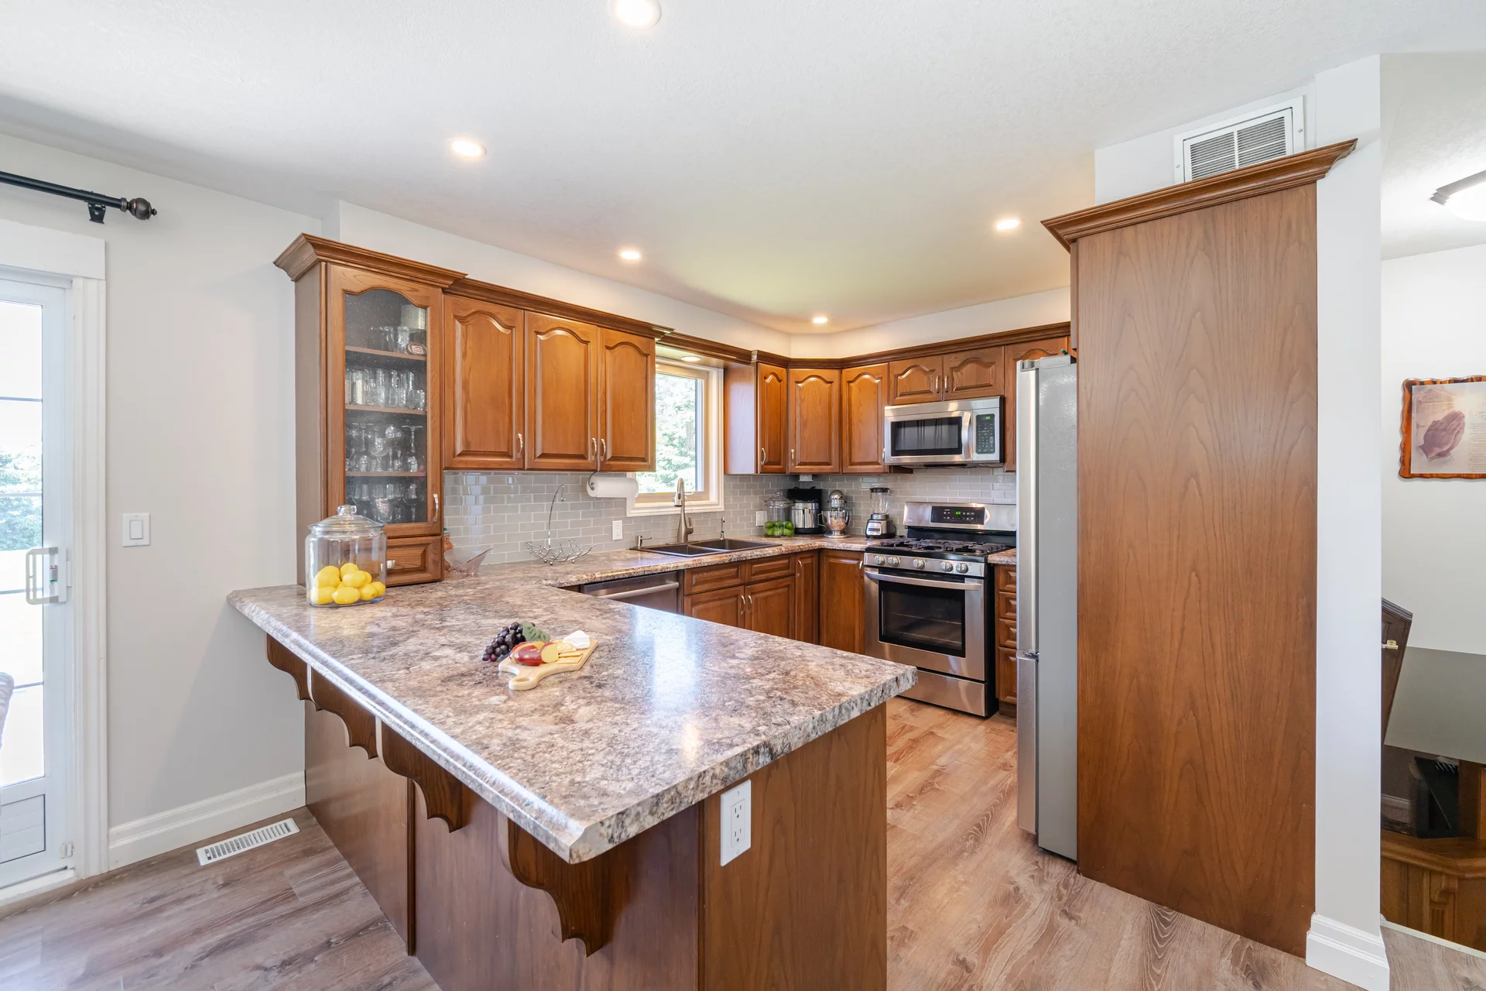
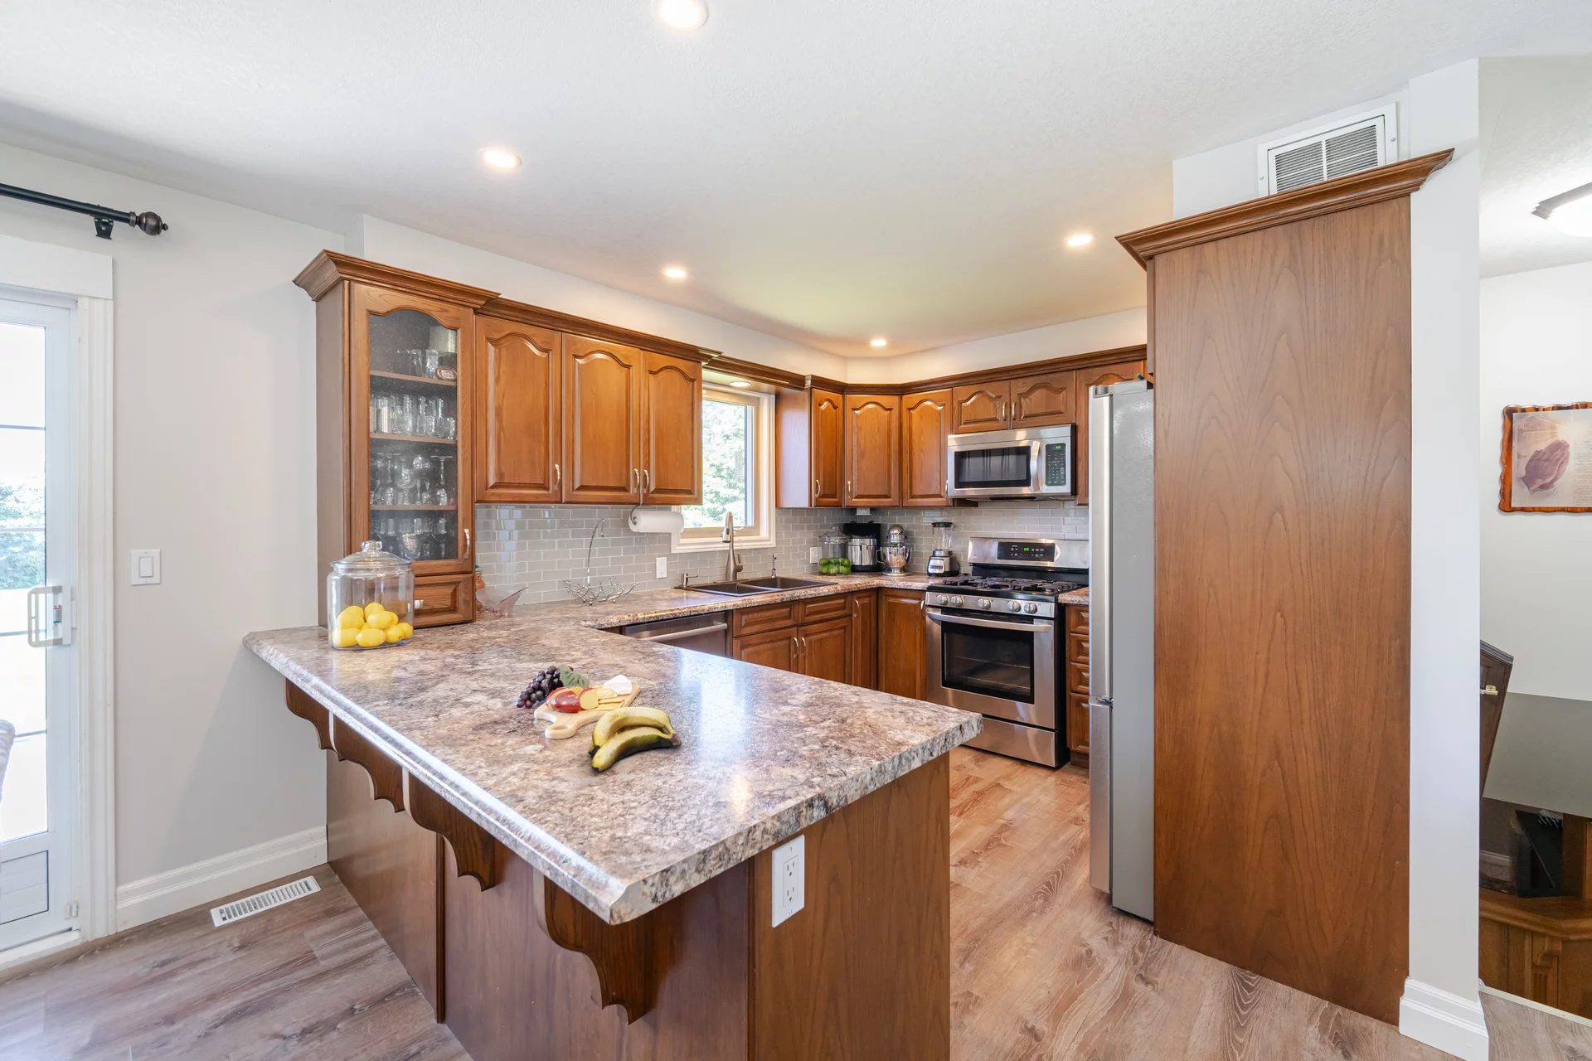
+ banana [588,706,682,772]
